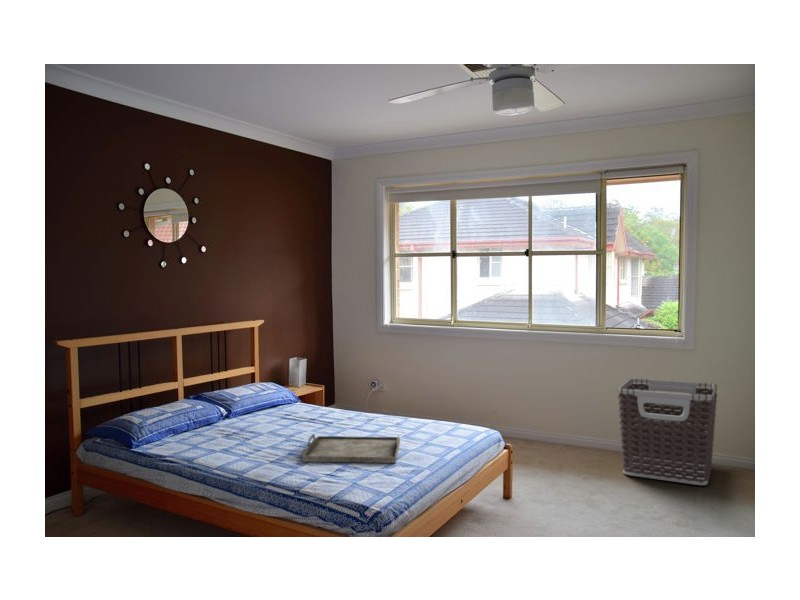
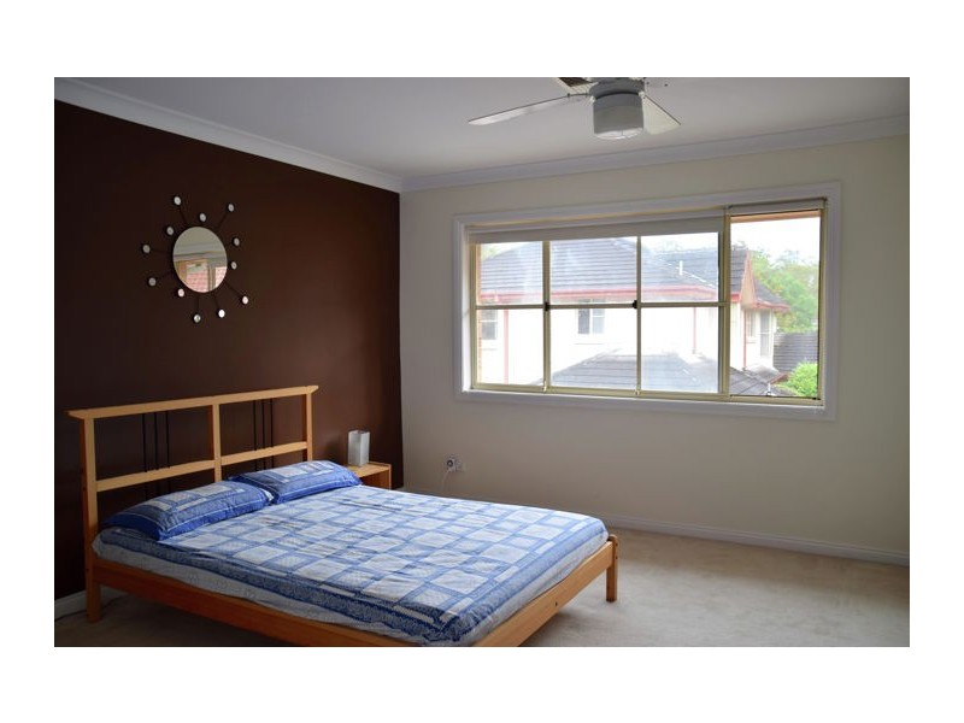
- clothes hamper [617,377,718,486]
- serving tray [302,433,401,464]
